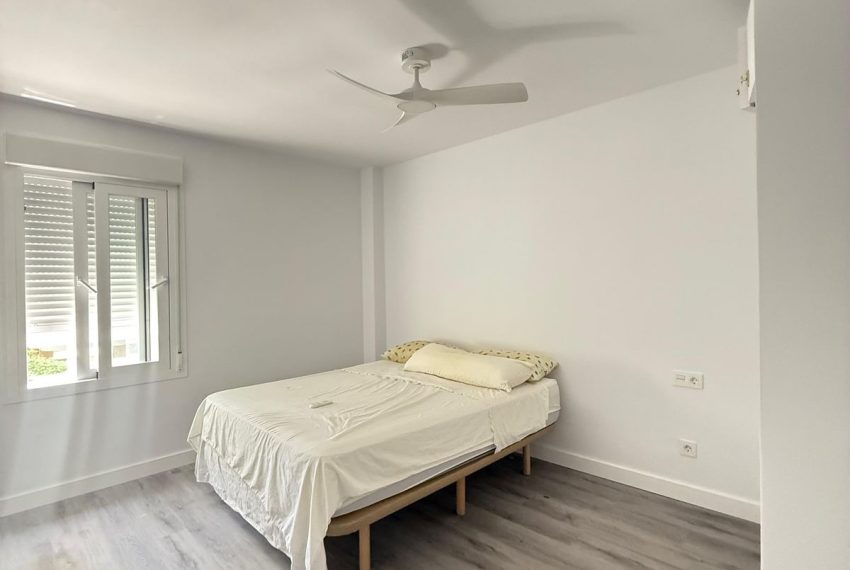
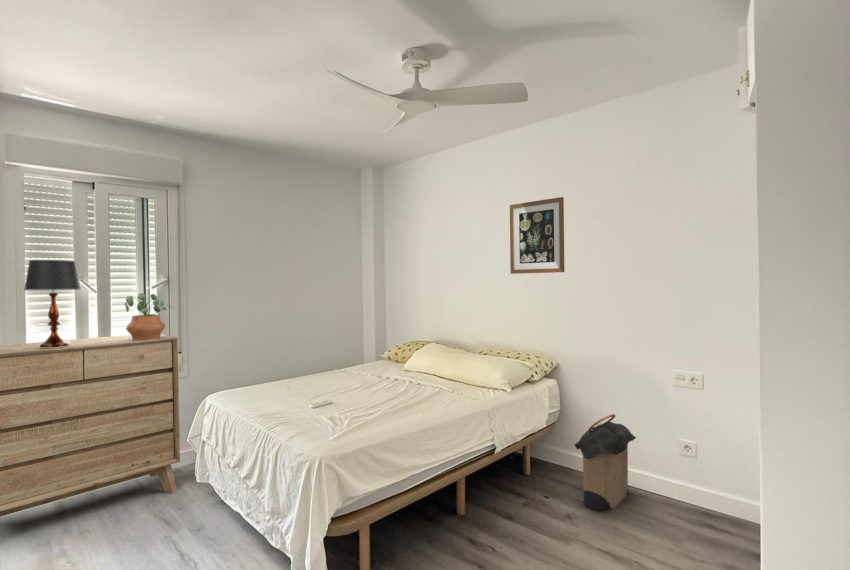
+ potted plant [124,292,173,340]
+ dresser [0,333,181,517]
+ wall art [509,196,566,275]
+ table lamp [23,259,82,348]
+ laundry hamper [573,413,637,513]
